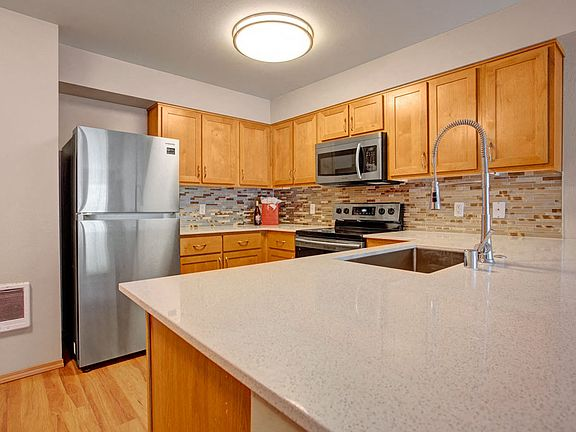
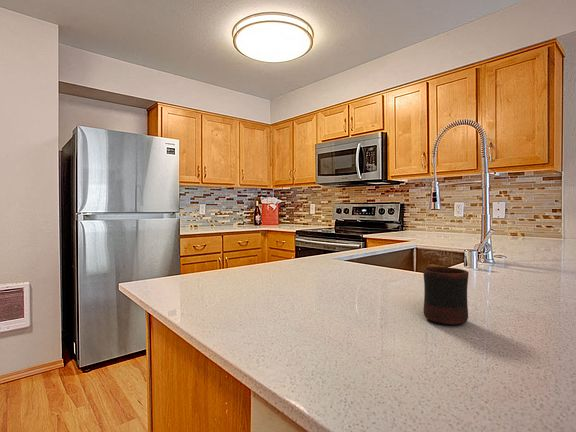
+ mug [422,266,470,325]
